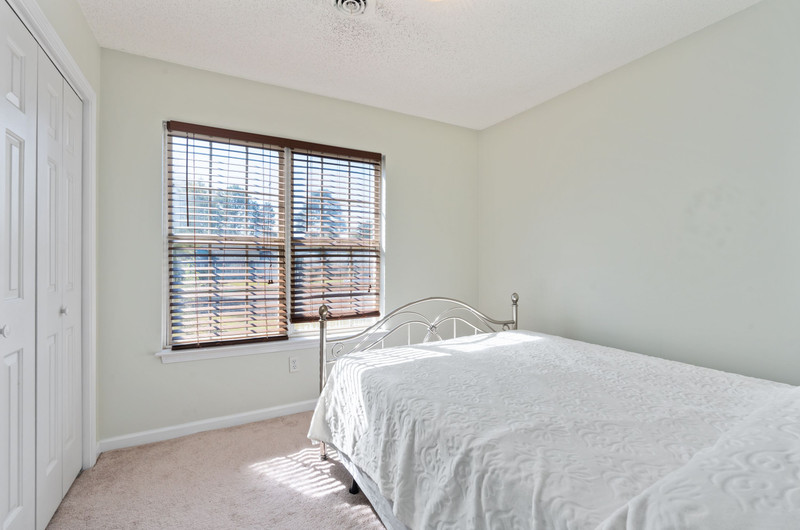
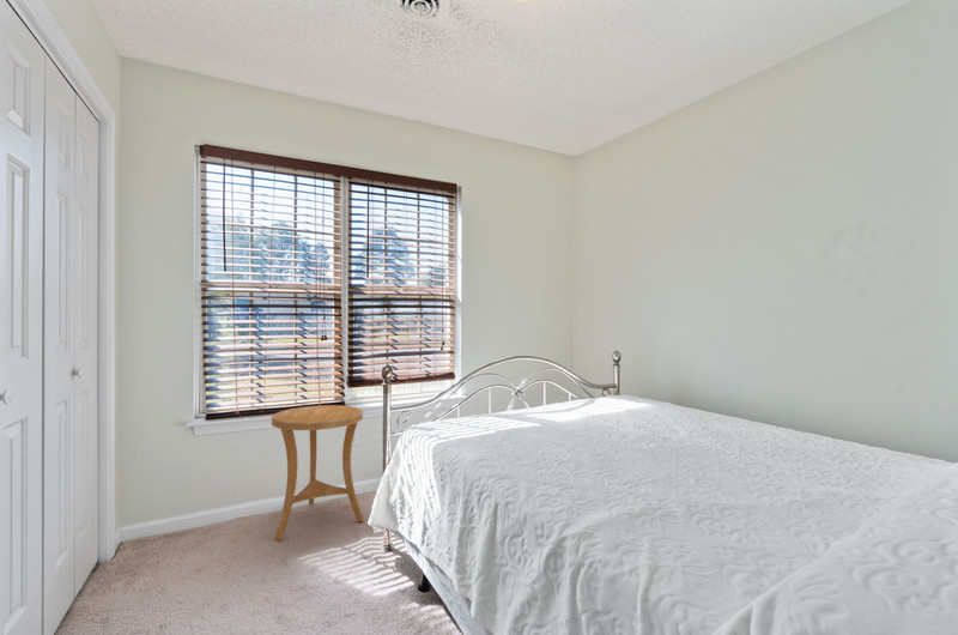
+ side table [271,404,365,540]
